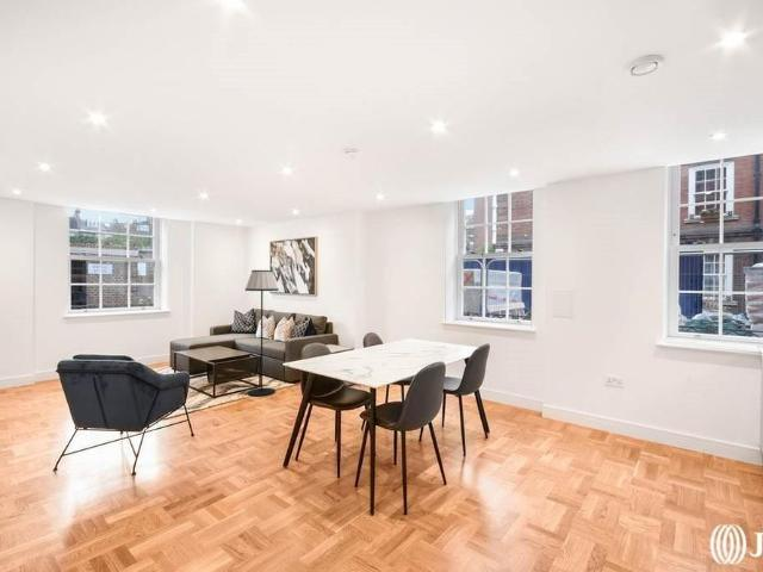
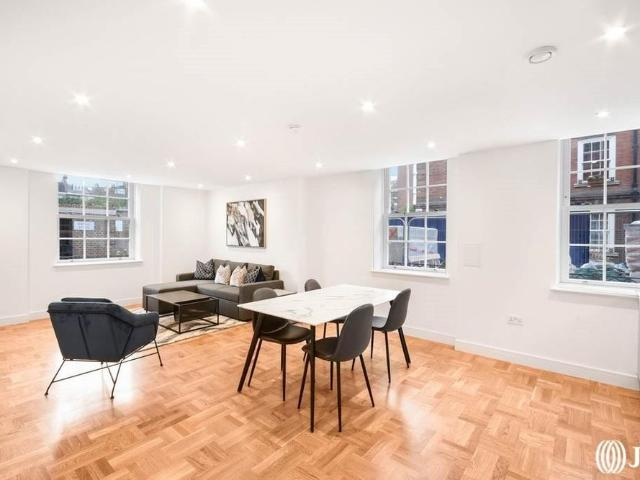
- floor lamp [244,269,279,398]
